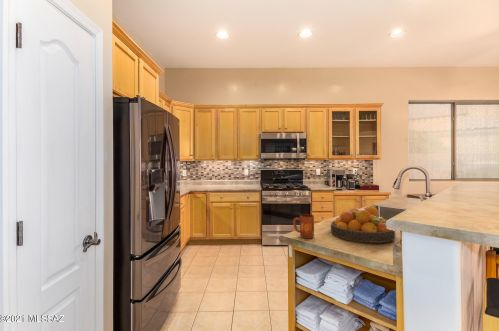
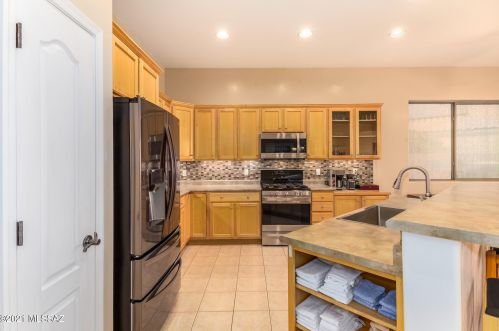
- fruit bowl [330,205,396,244]
- mug [292,213,315,239]
